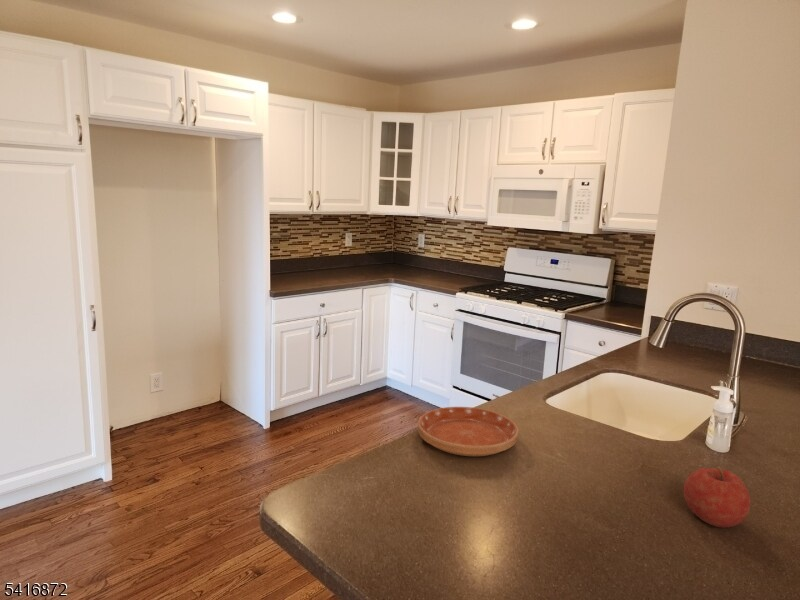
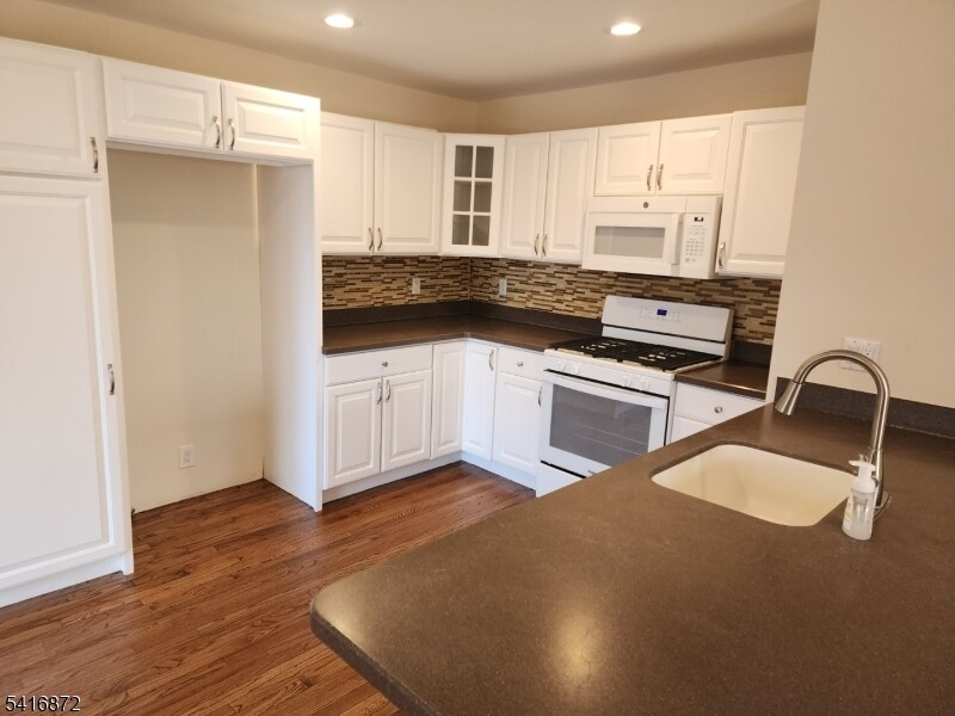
- fruit [683,465,752,528]
- saucer [417,406,519,457]
